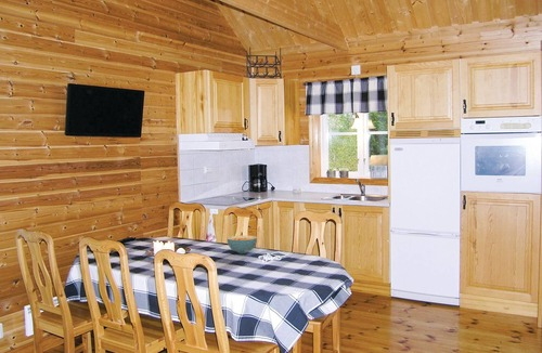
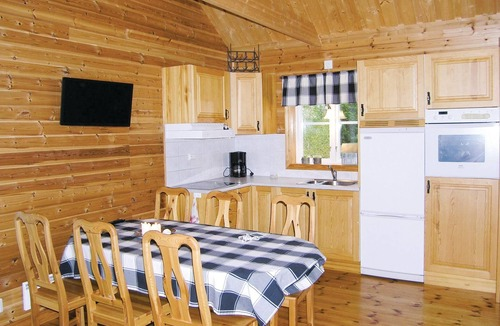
- cereal bowl [225,234,258,254]
